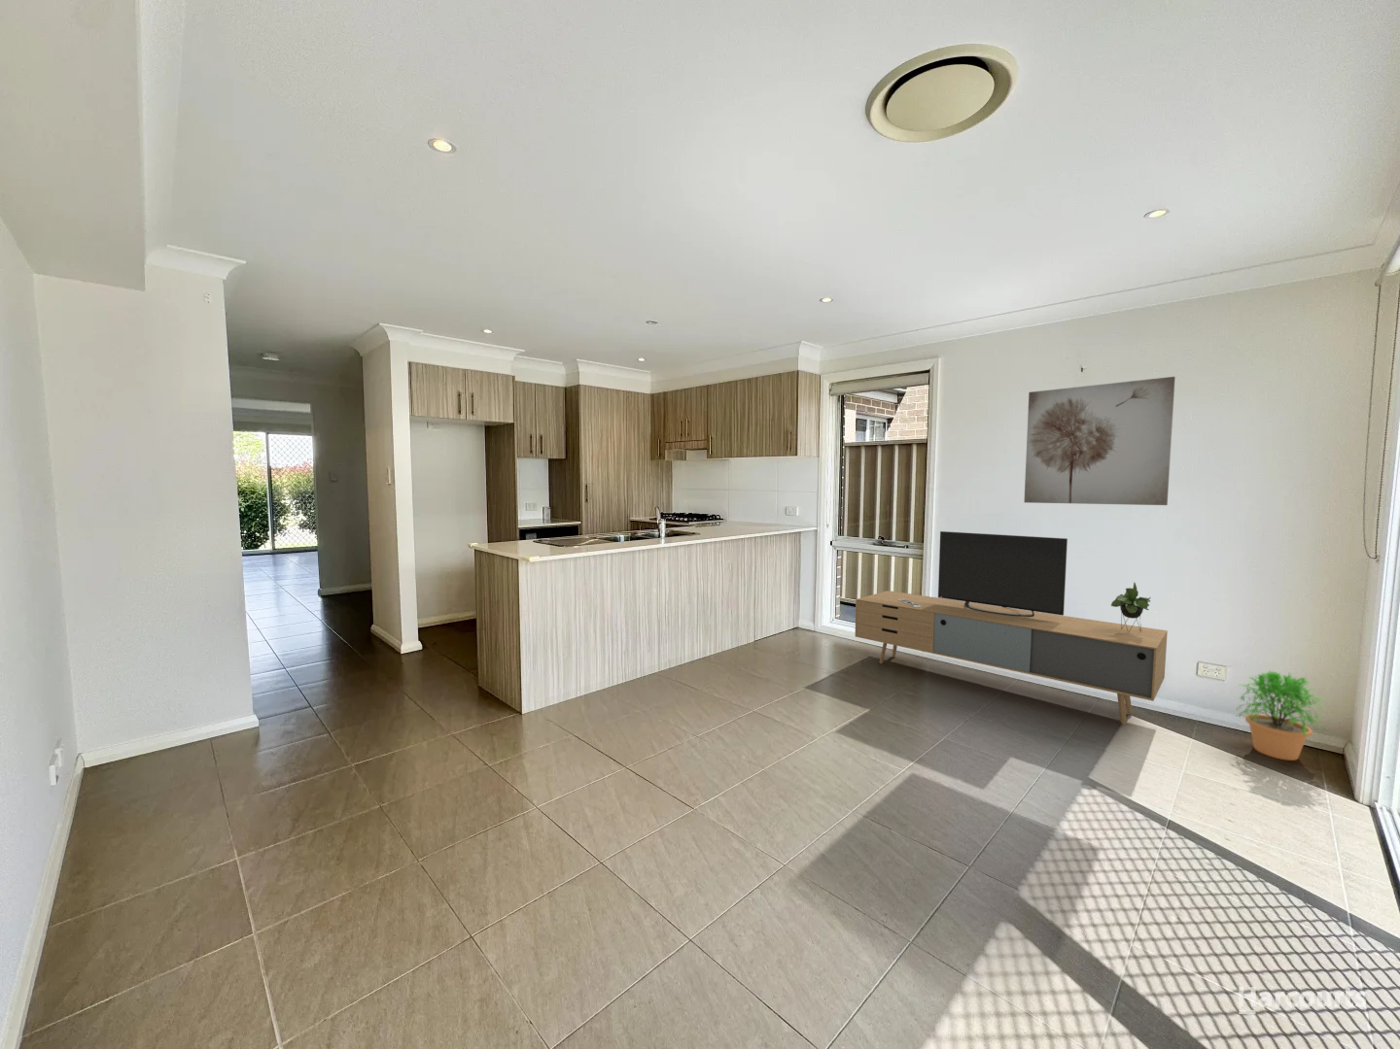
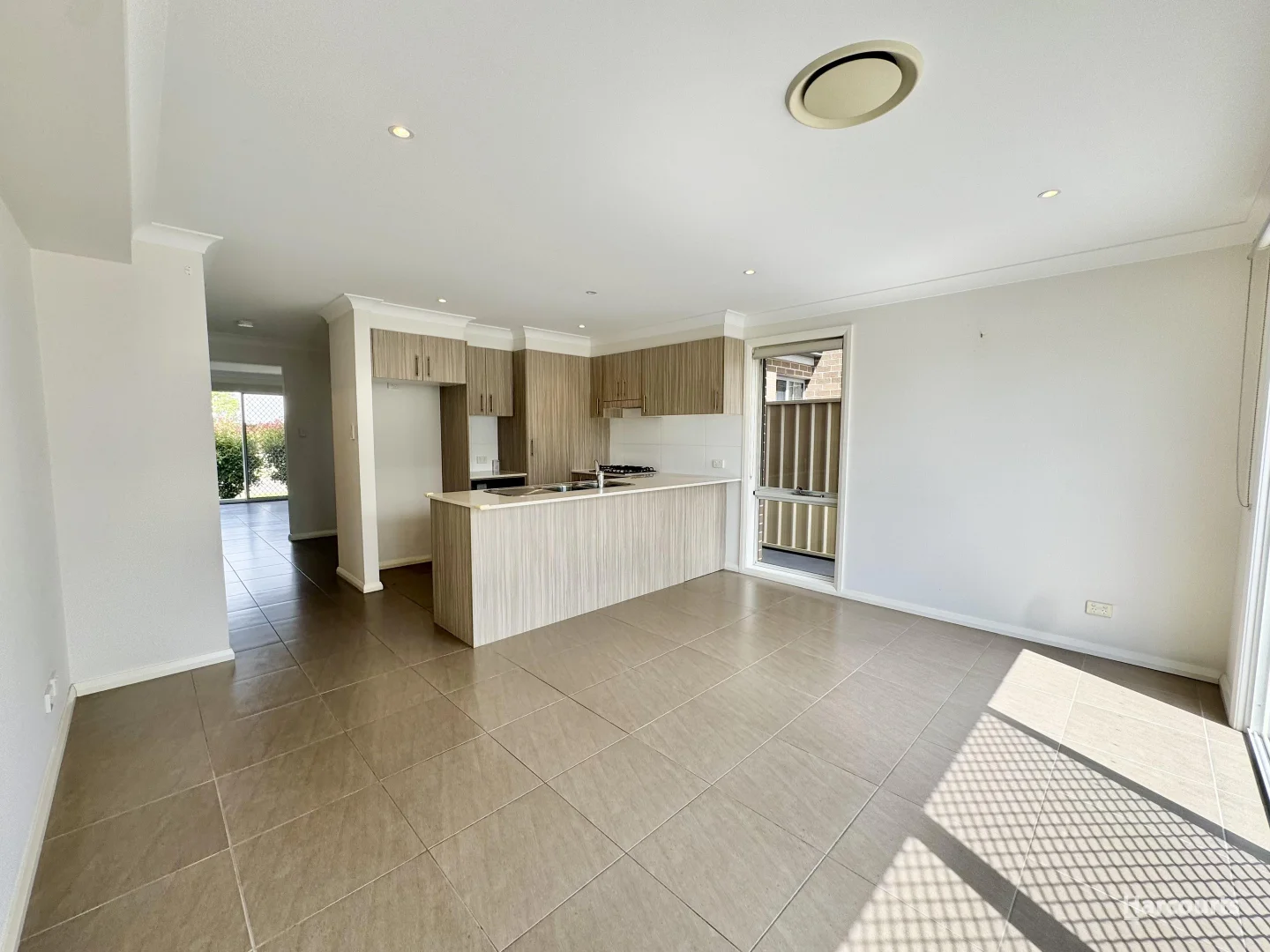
- media console [854,530,1169,725]
- wall art [1023,376,1176,506]
- potted plant [1235,669,1326,761]
